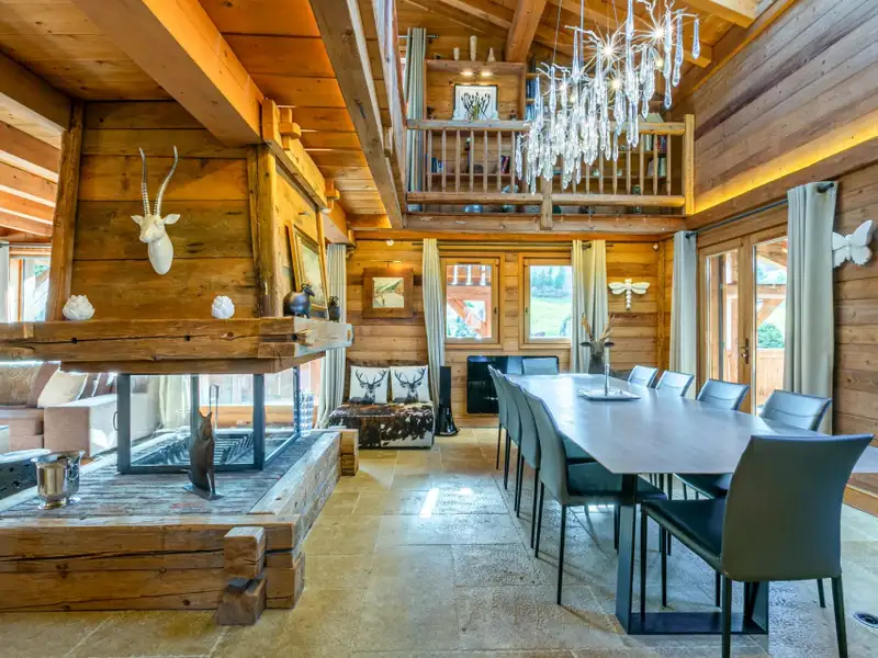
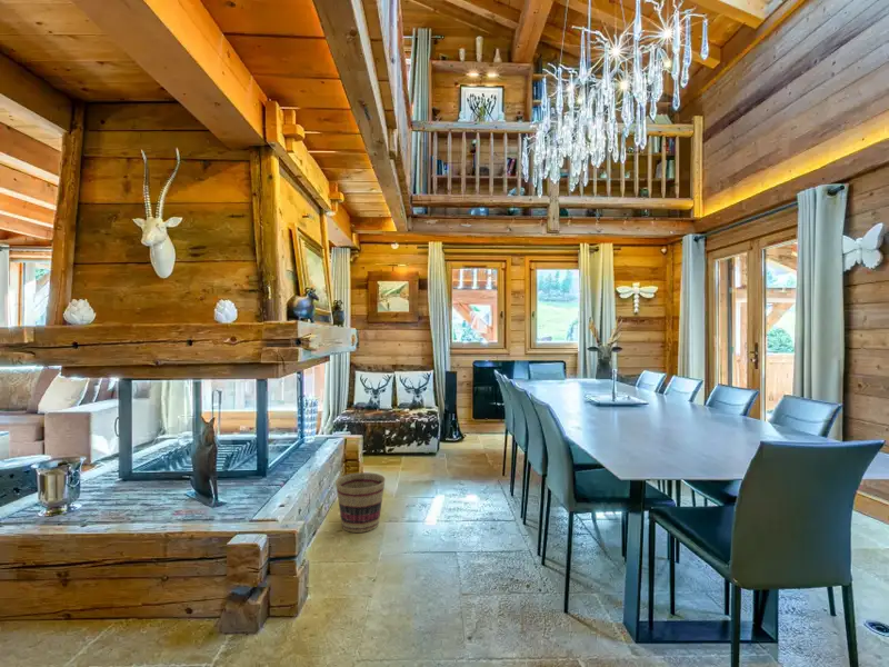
+ basket [334,471,387,534]
